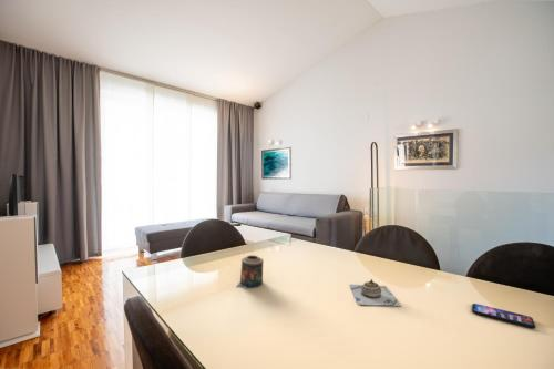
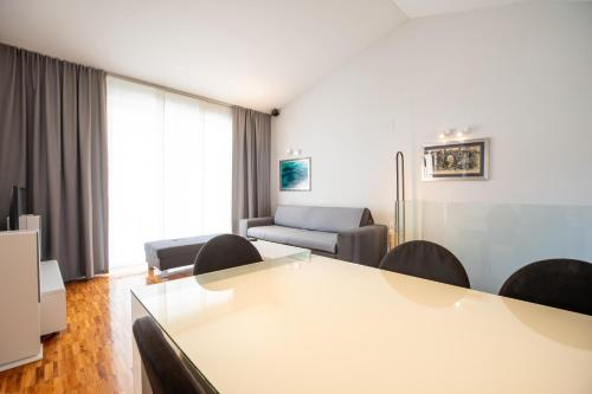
- candle [235,255,265,289]
- decorative bowl [349,278,402,307]
- smartphone [471,303,536,329]
